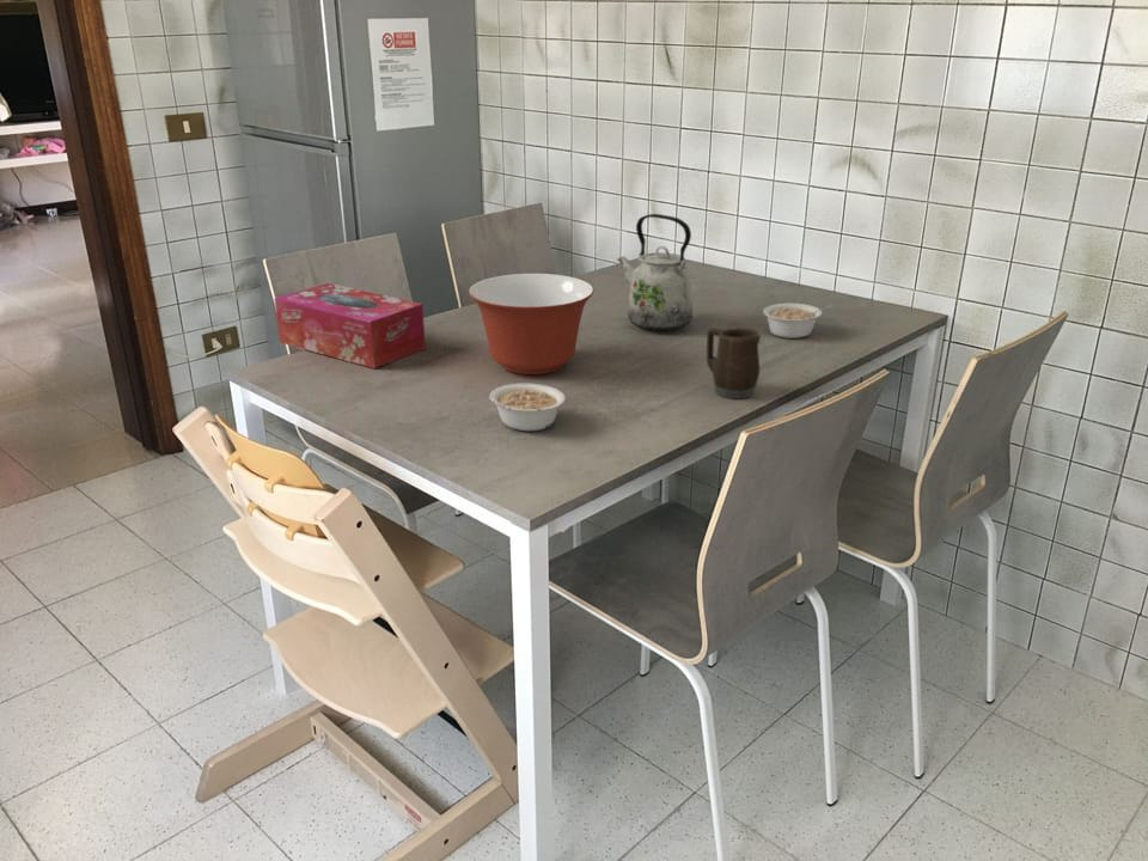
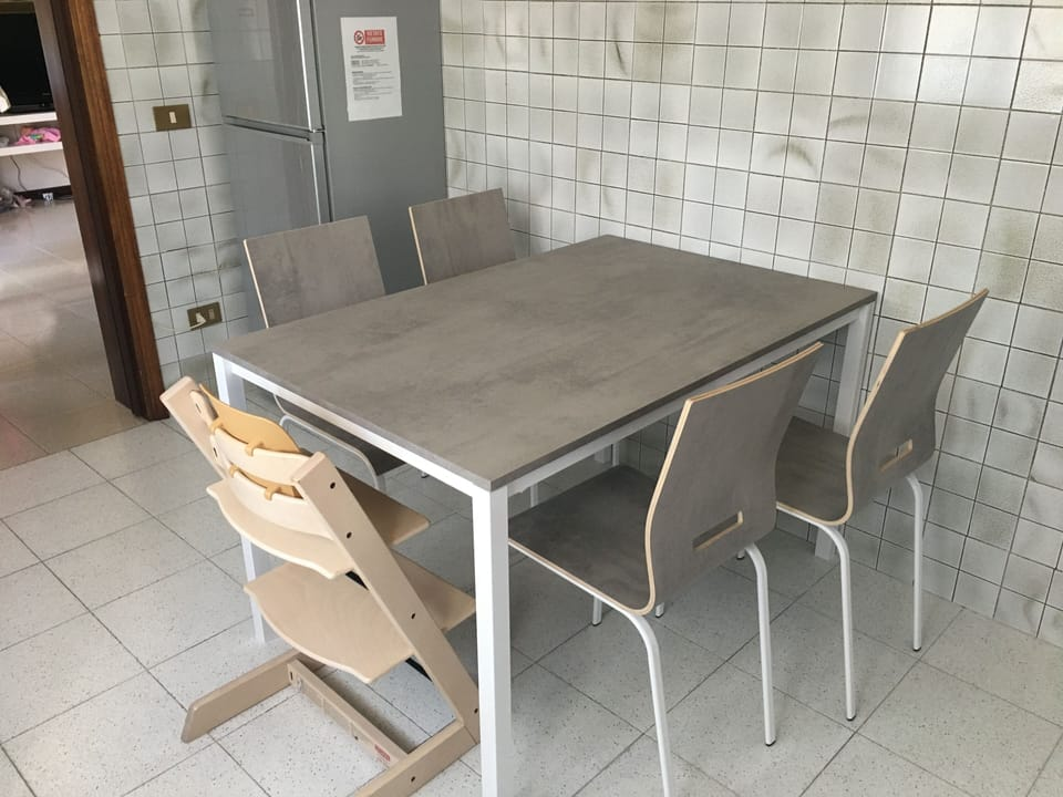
- legume [489,383,567,432]
- kettle [616,213,694,332]
- legume [762,303,835,340]
- tissue box [273,282,427,370]
- mixing bowl [468,273,596,375]
- mug [706,326,762,399]
